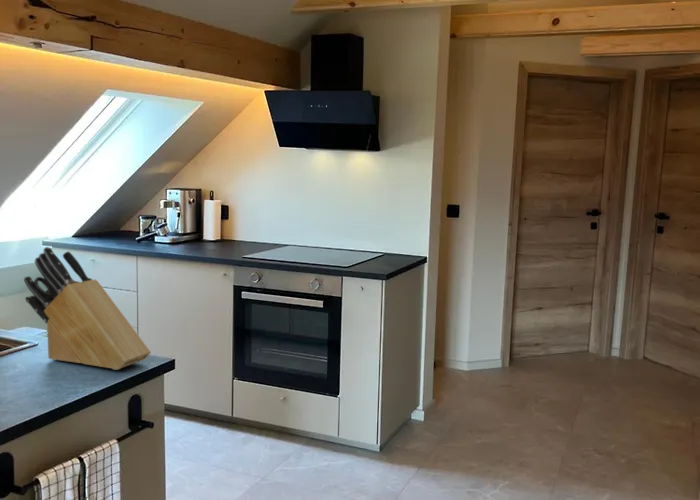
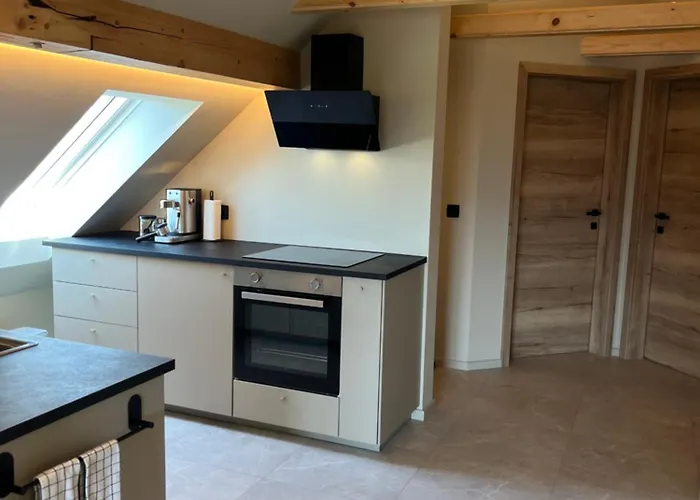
- knife block [23,246,152,371]
